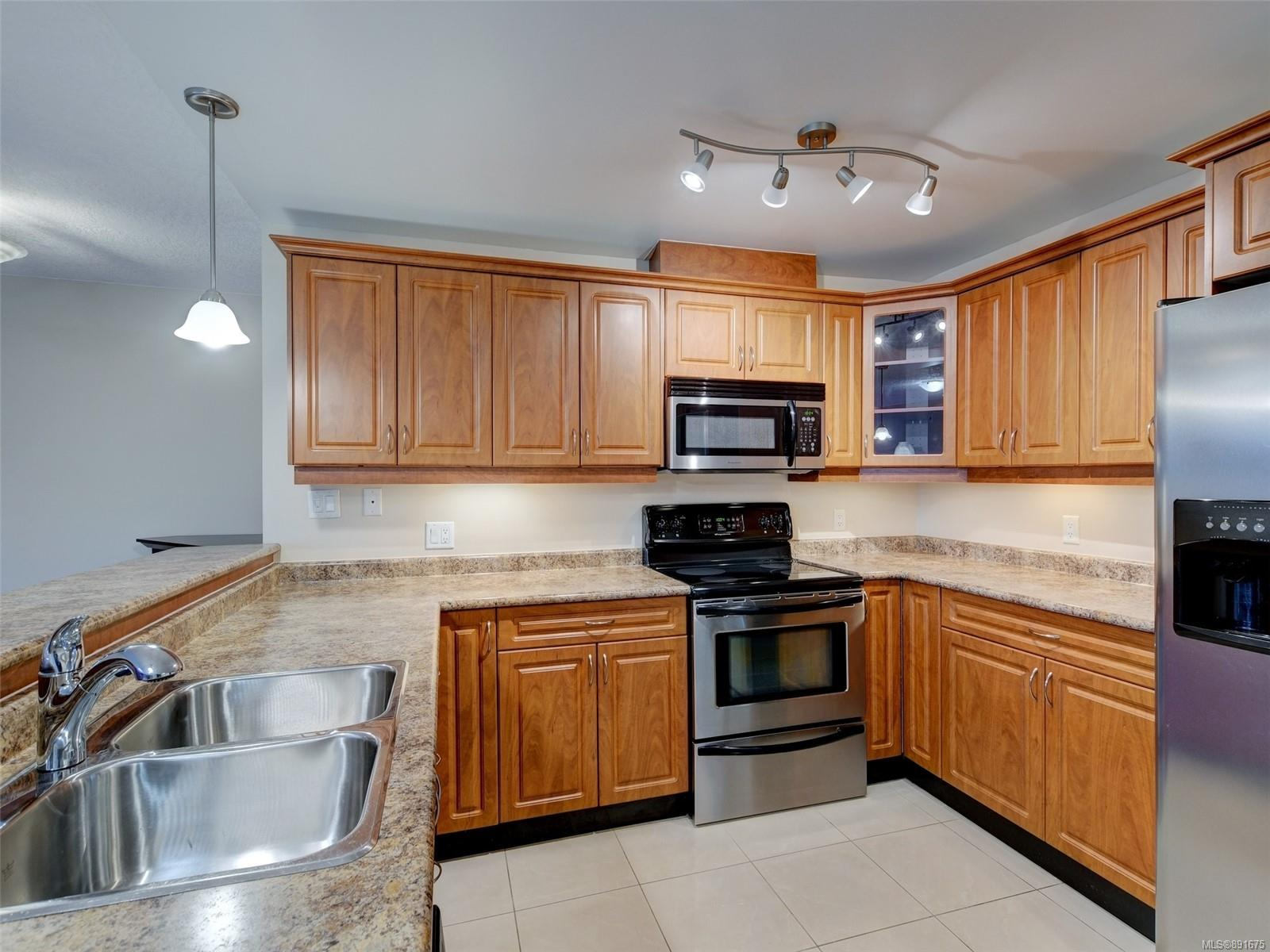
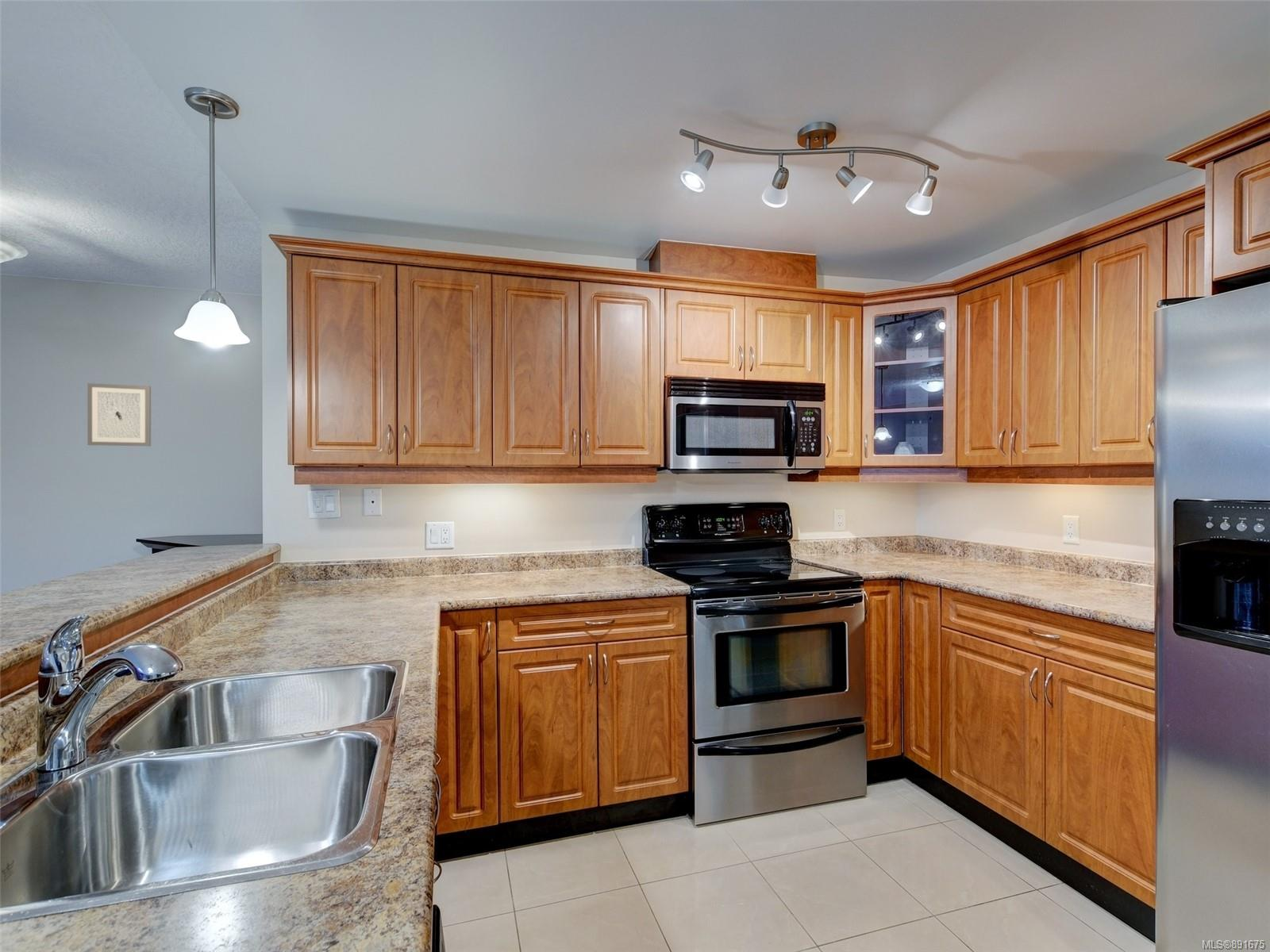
+ wall art [87,382,152,447]
